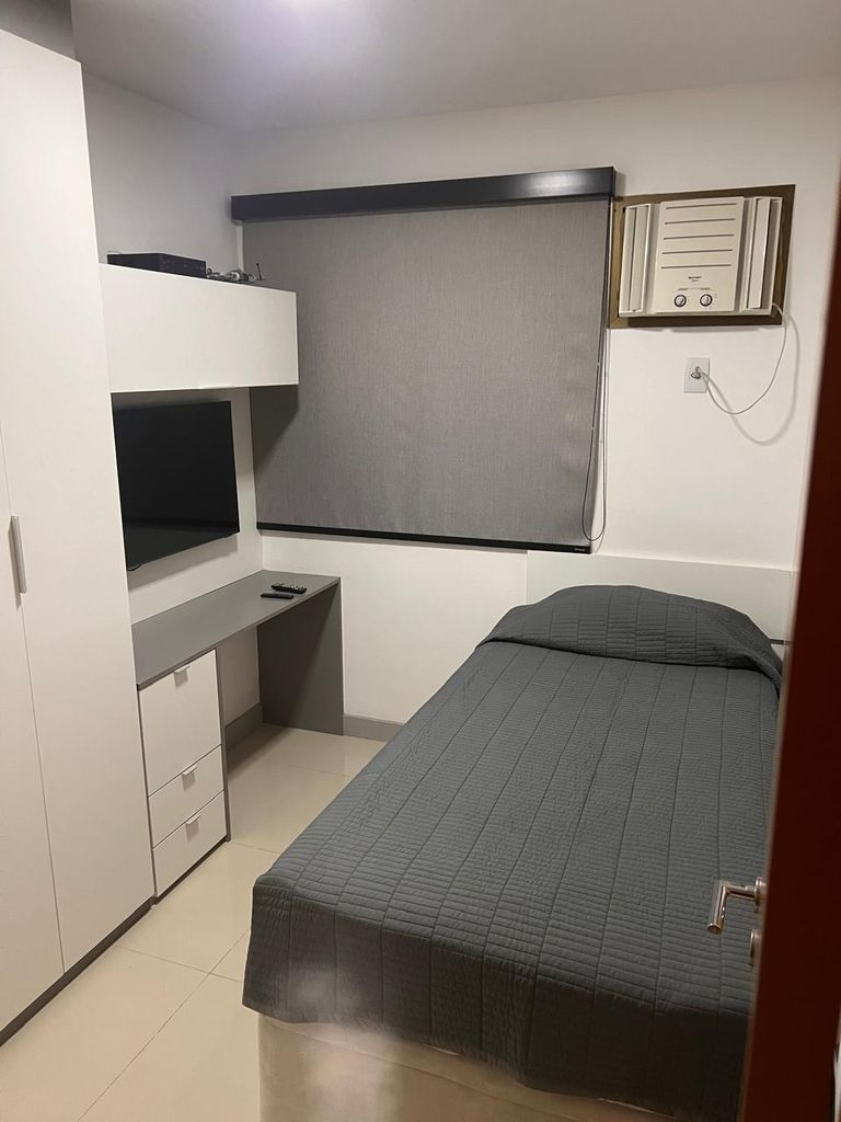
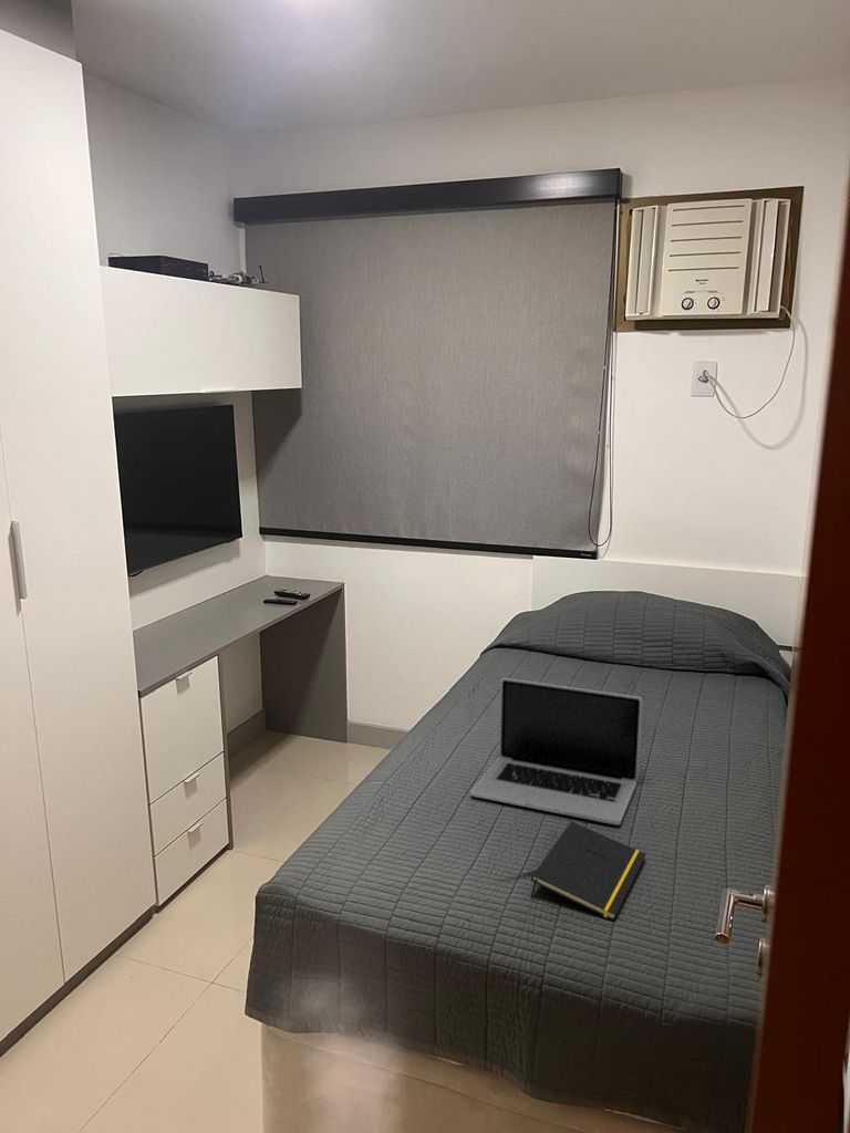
+ notepad [530,821,647,922]
+ laptop [469,677,643,827]
